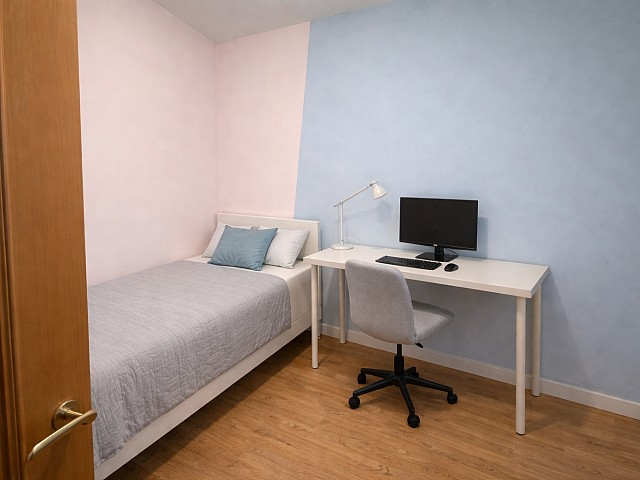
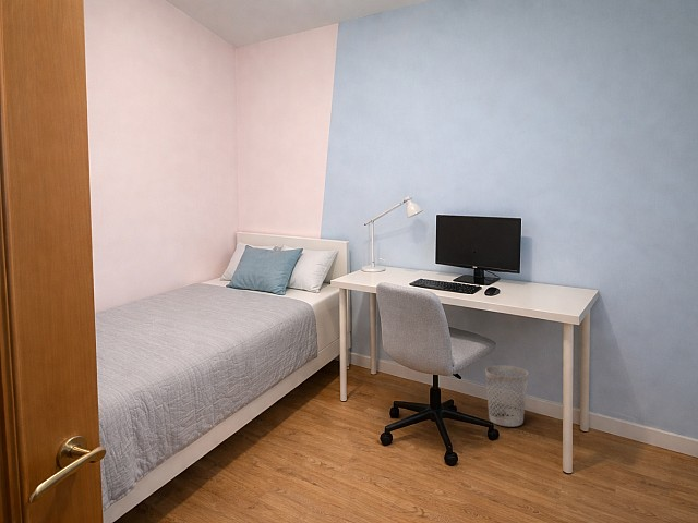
+ wastebasket [484,365,529,427]
